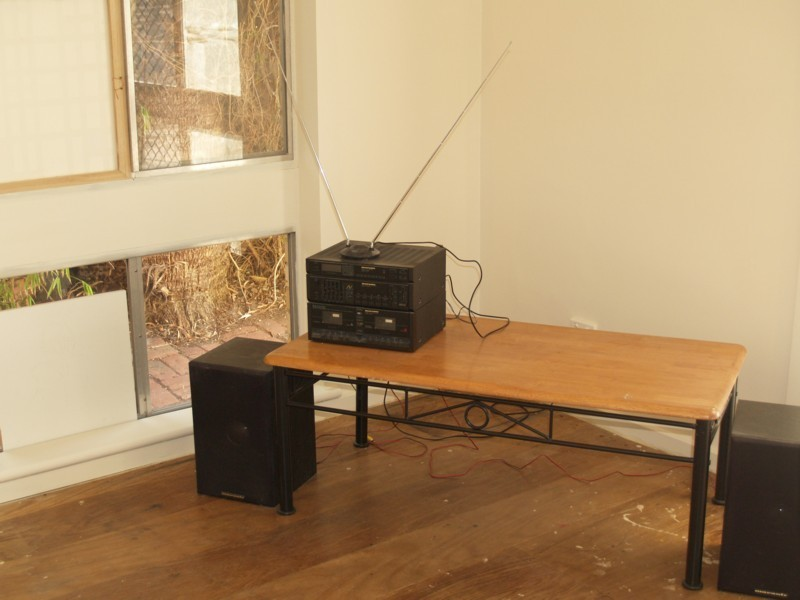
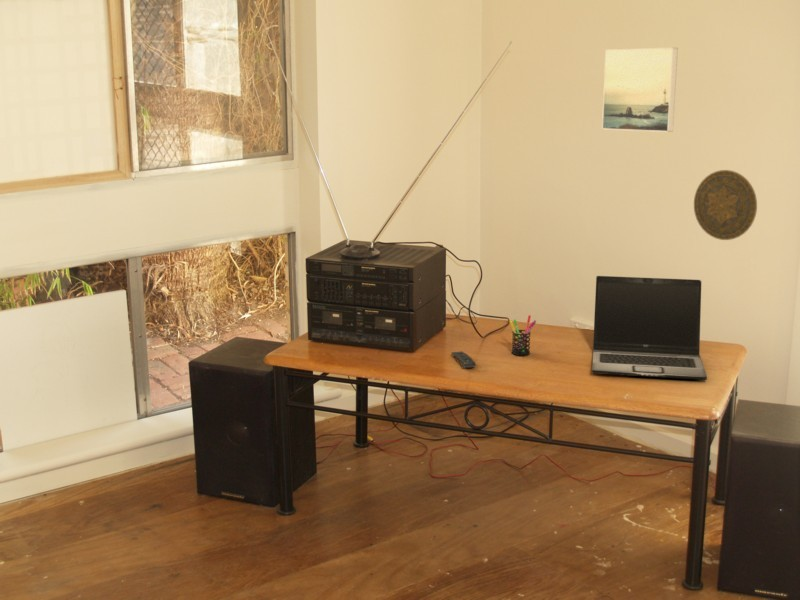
+ pen holder [509,314,537,356]
+ decorative plate [693,169,758,241]
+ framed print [601,47,679,133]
+ laptop [591,275,708,381]
+ remote control [451,350,477,369]
